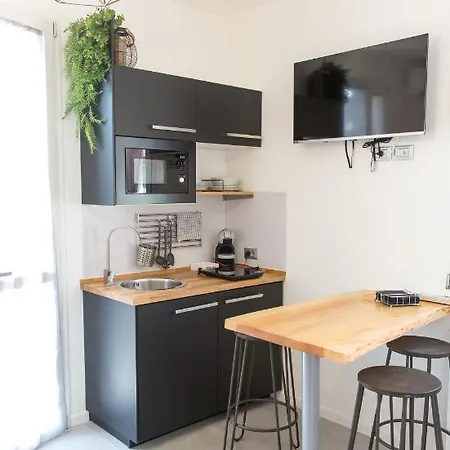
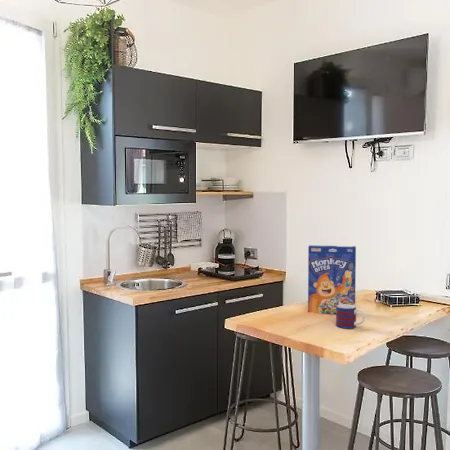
+ cereal box [307,244,357,315]
+ mug [335,304,366,330]
